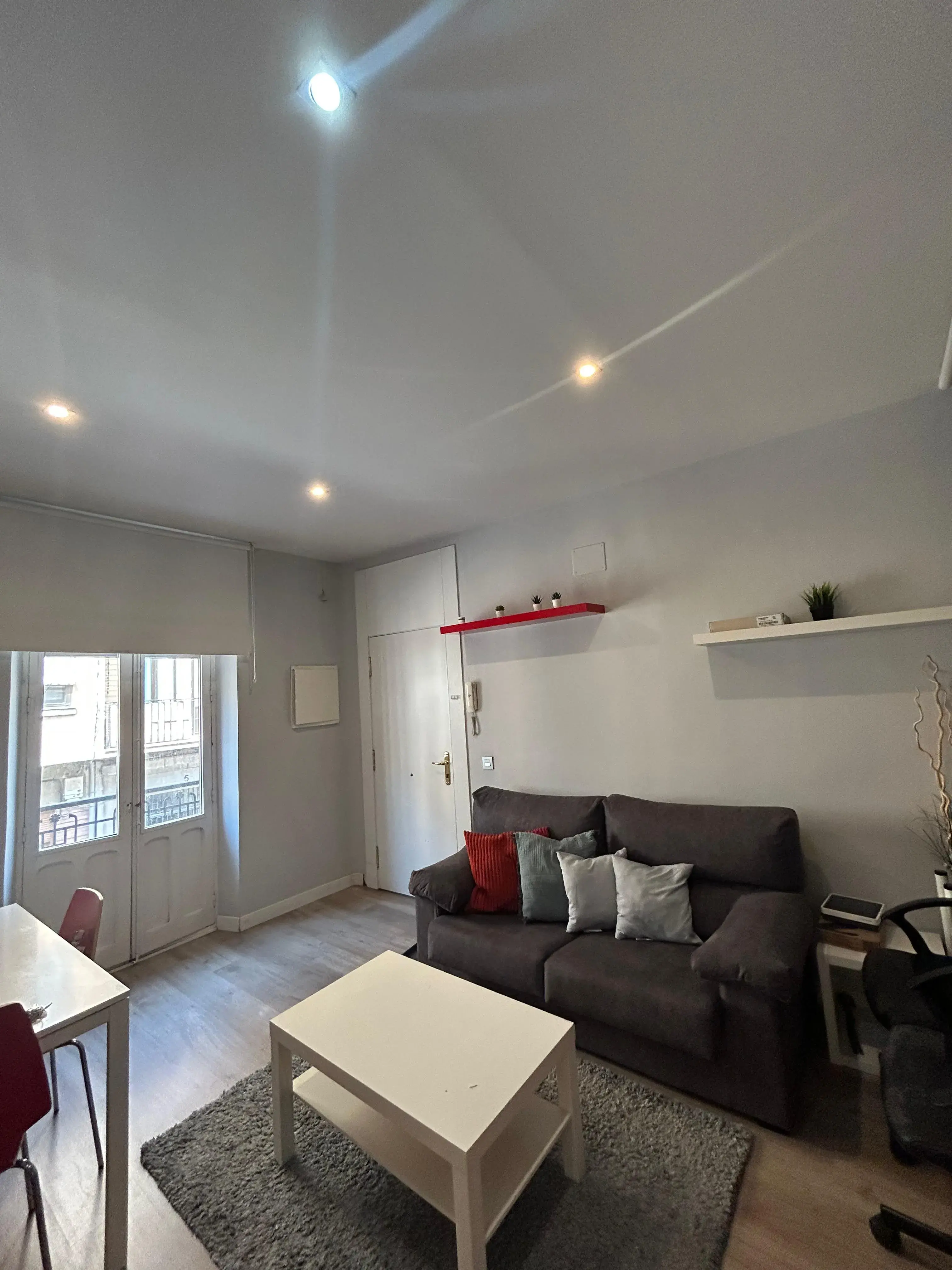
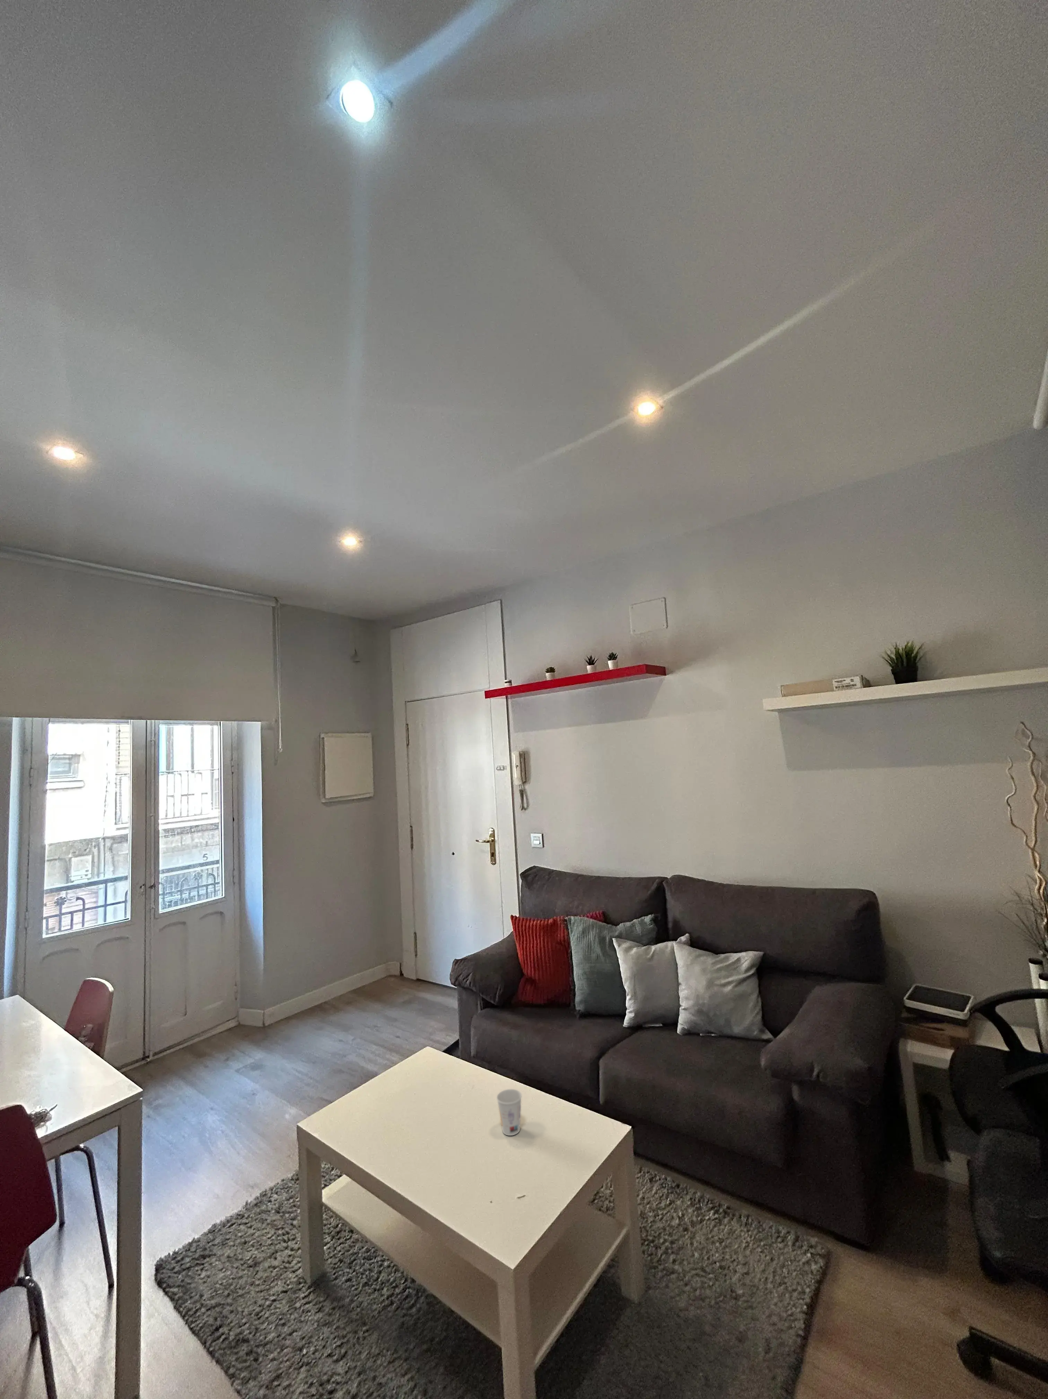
+ cup [496,1088,522,1136]
